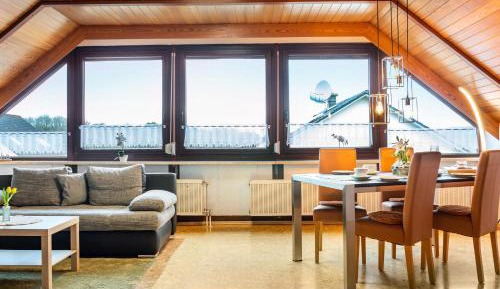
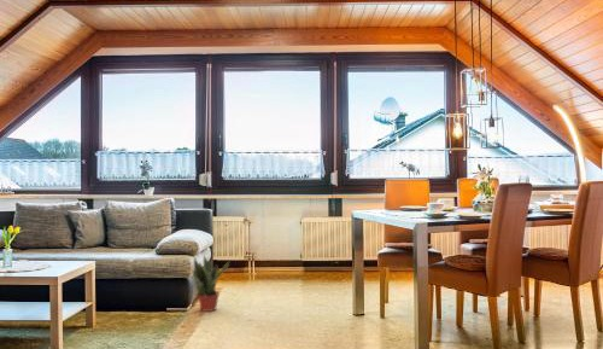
+ potted plant [192,250,230,313]
